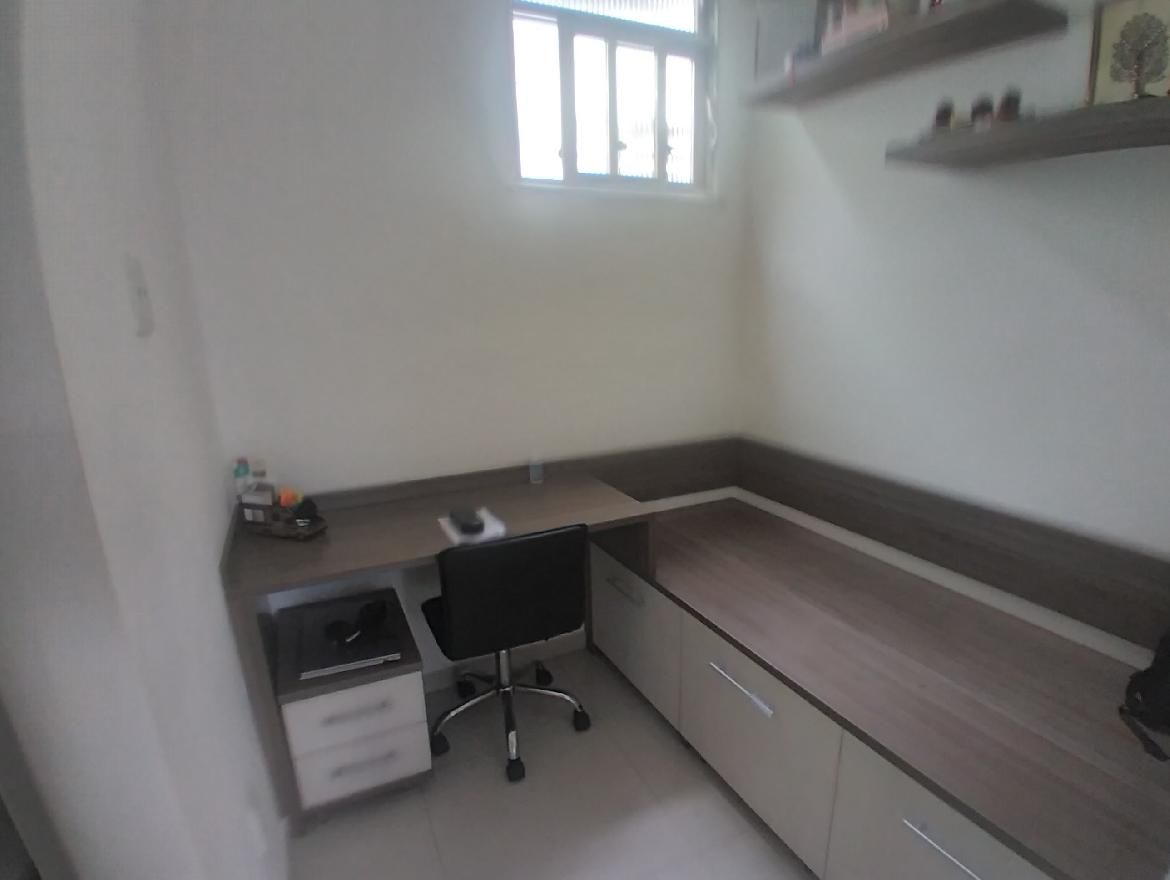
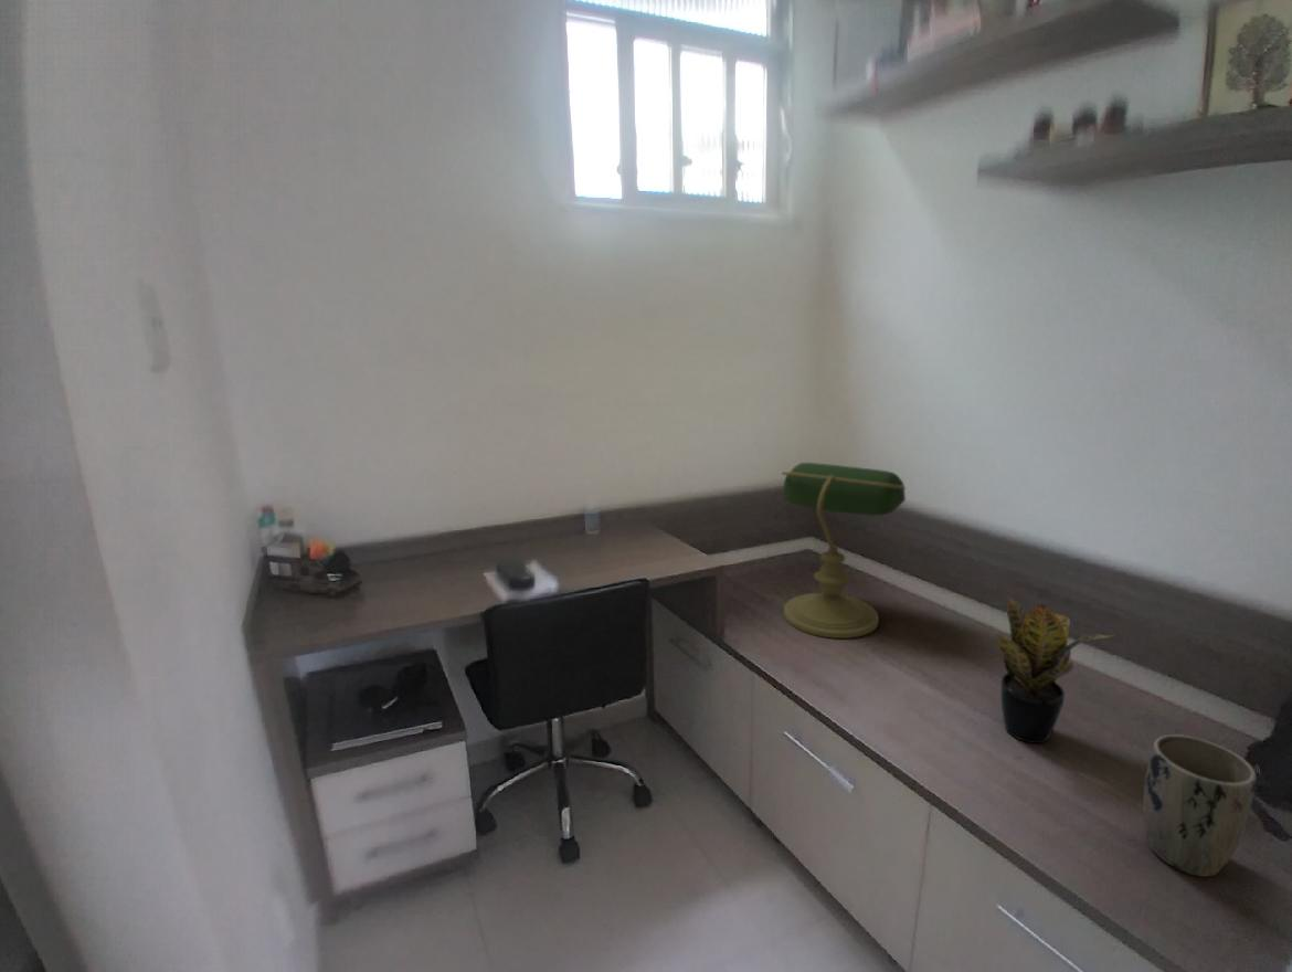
+ desk lamp [781,462,907,640]
+ plant pot [1142,733,1258,878]
+ potted plant [991,595,1114,744]
